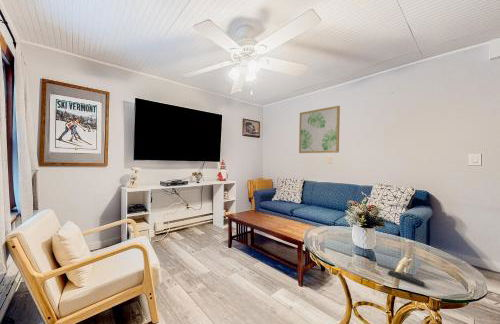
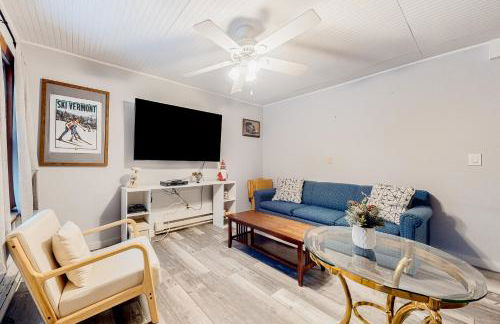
- remote control [387,269,428,287]
- wall art [298,105,341,154]
